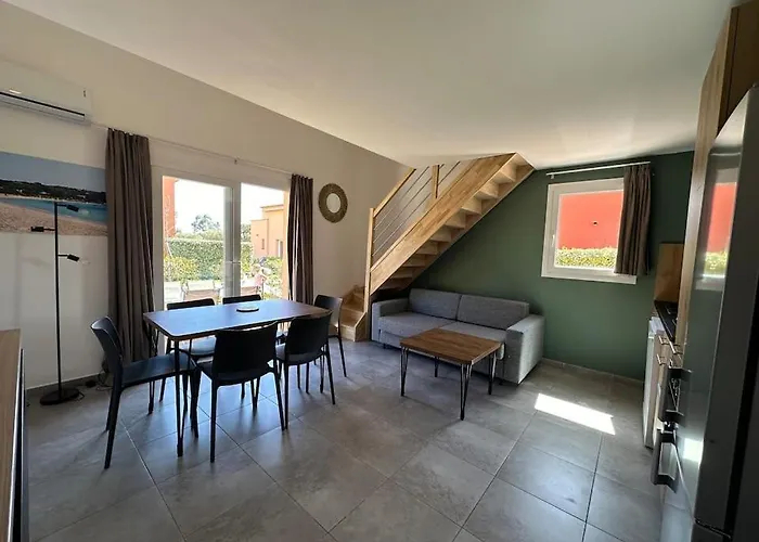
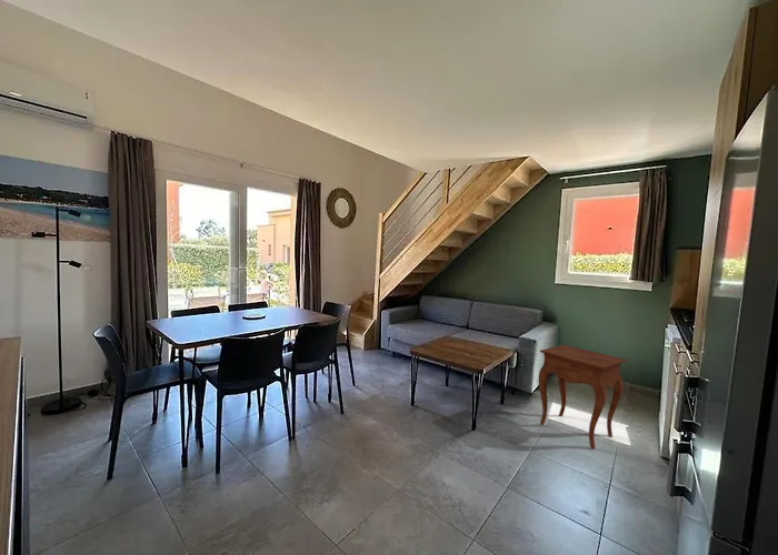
+ side table [538,344,627,450]
